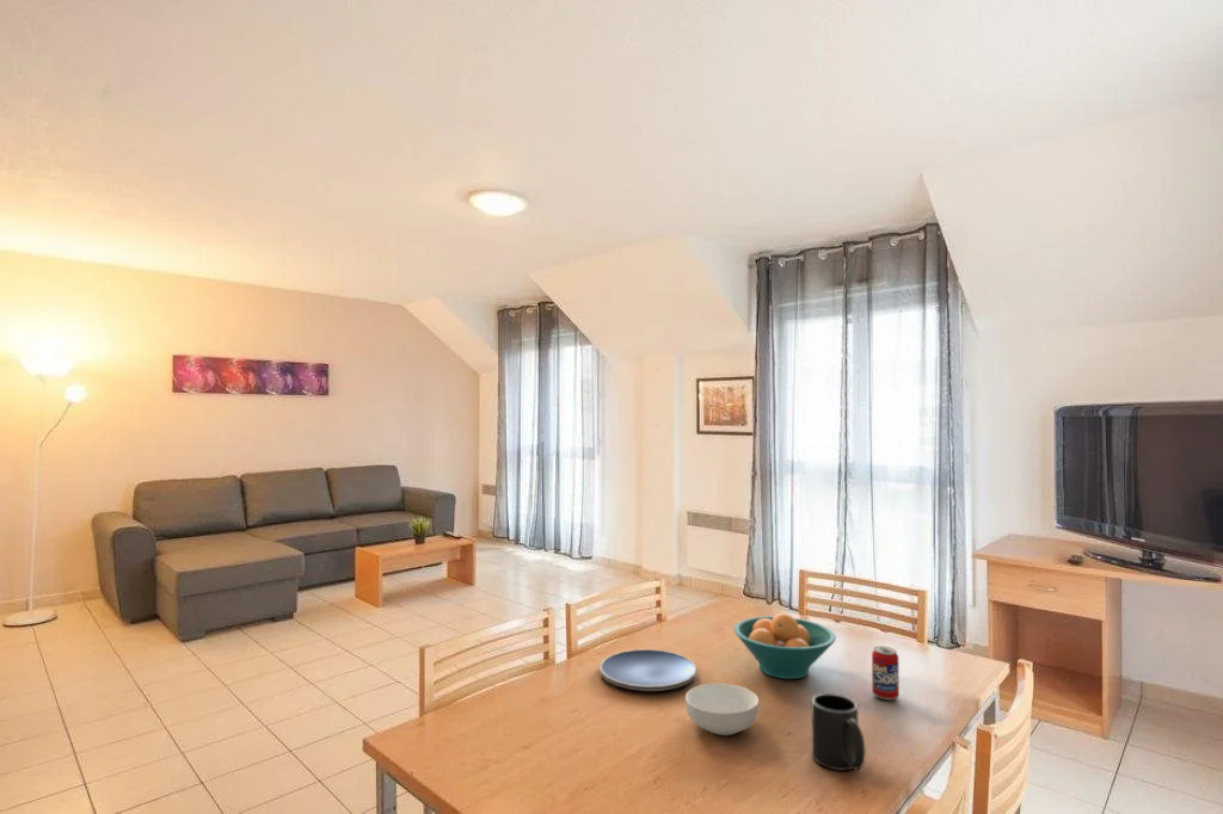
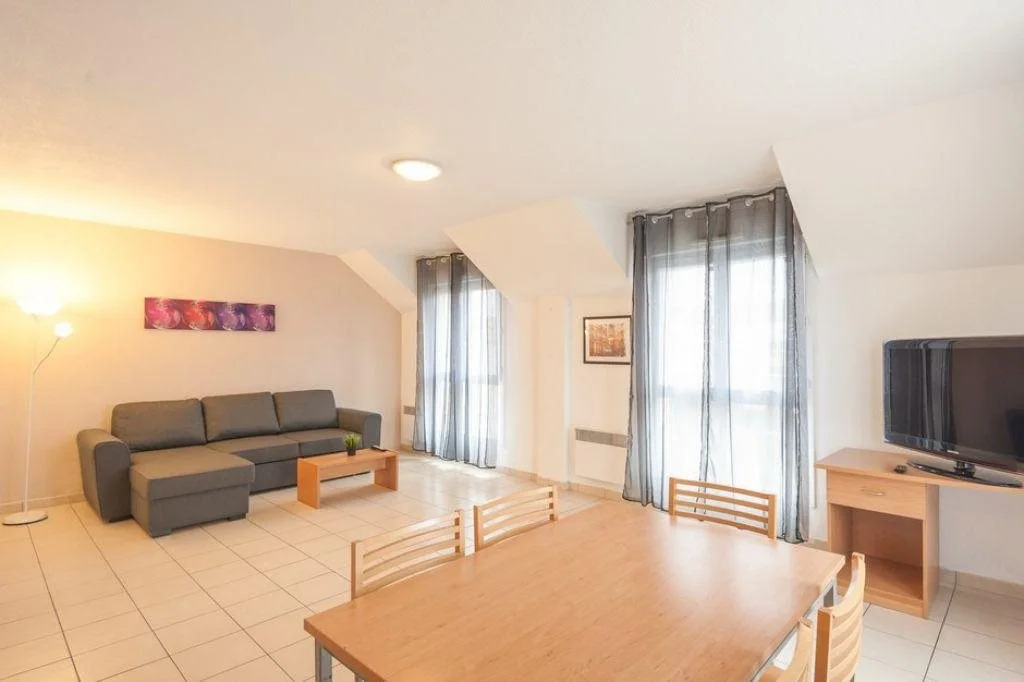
- mug [811,692,867,771]
- fruit bowl [732,612,837,680]
- plate [598,648,697,692]
- beverage can [871,646,901,701]
- cereal bowl [684,682,760,736]
